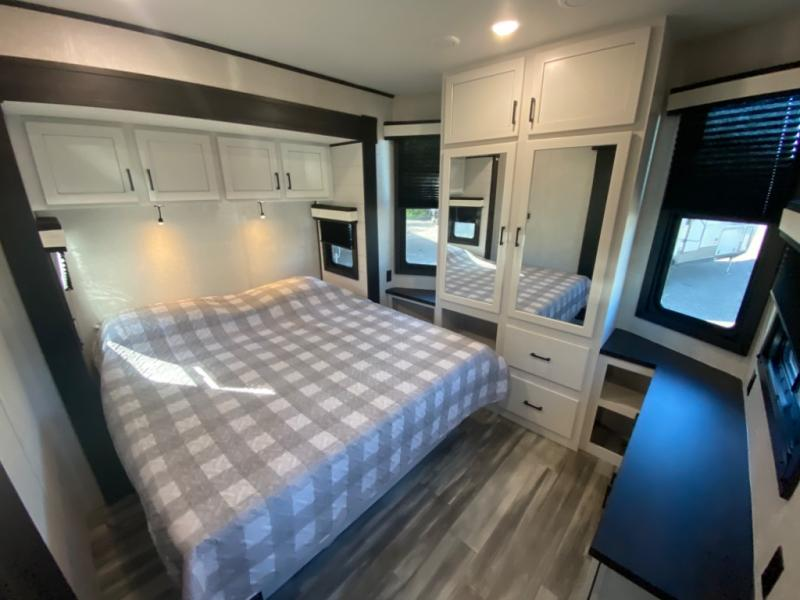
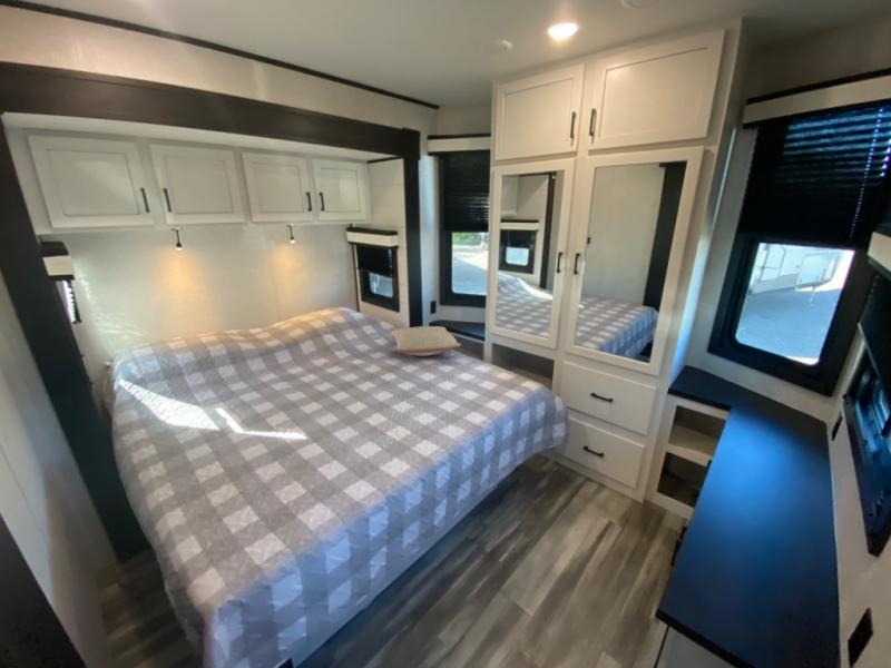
+ pillow [389,325,462,357]
